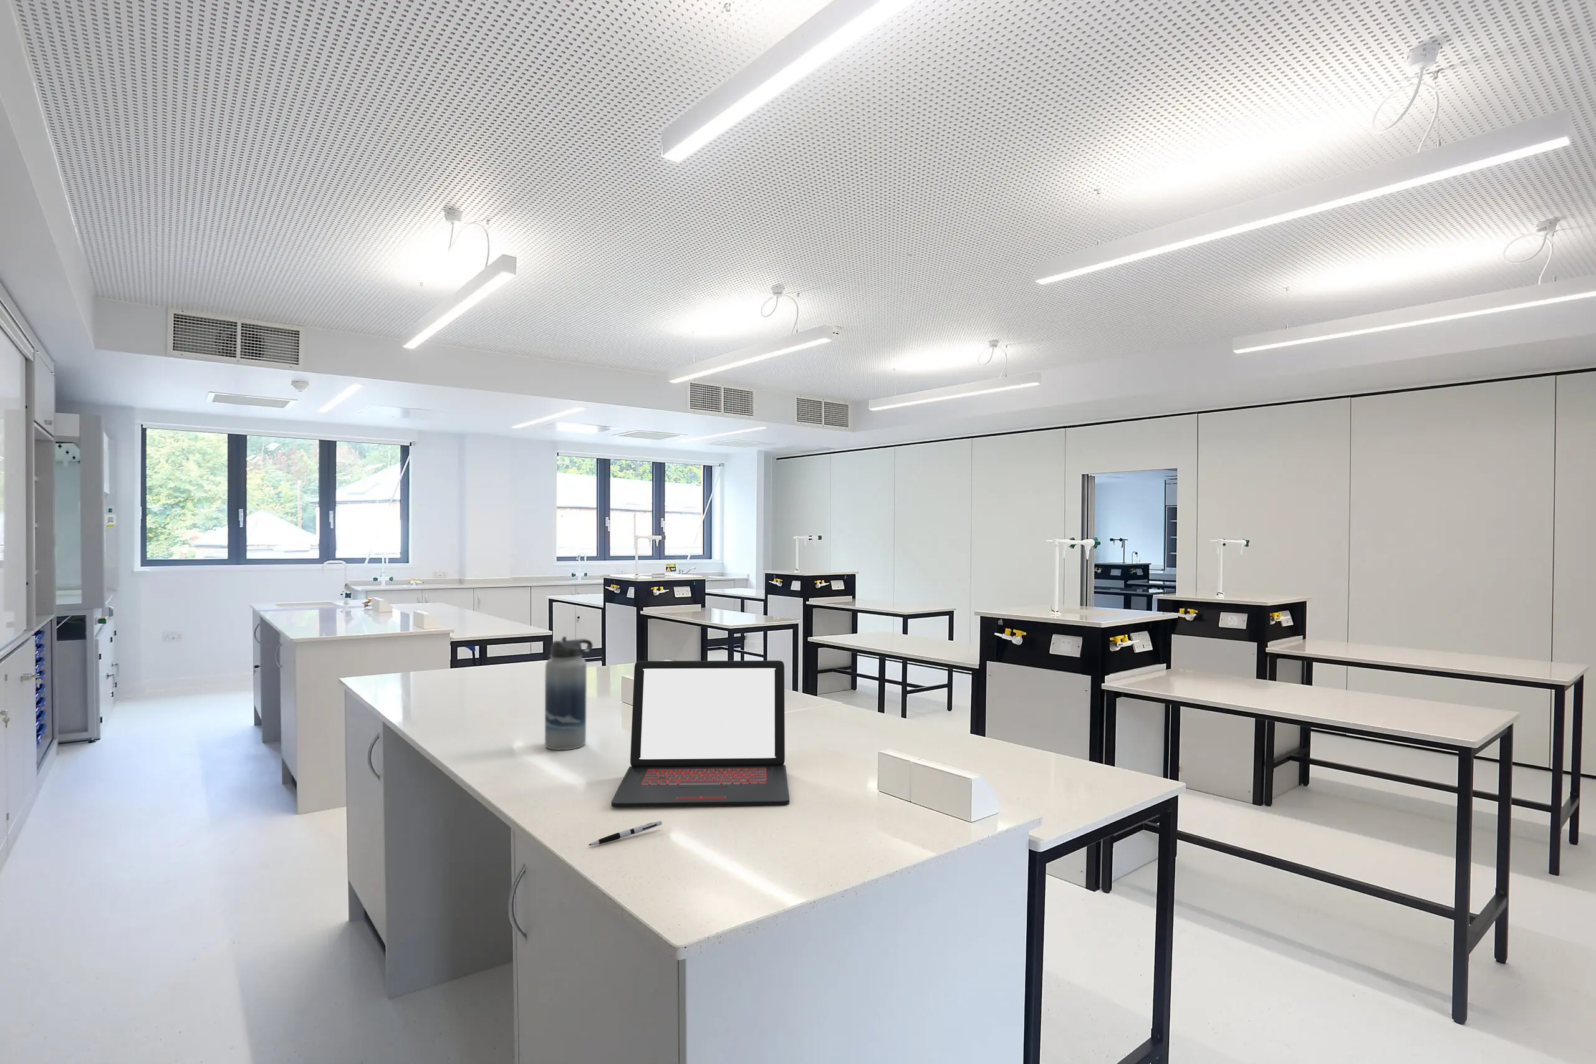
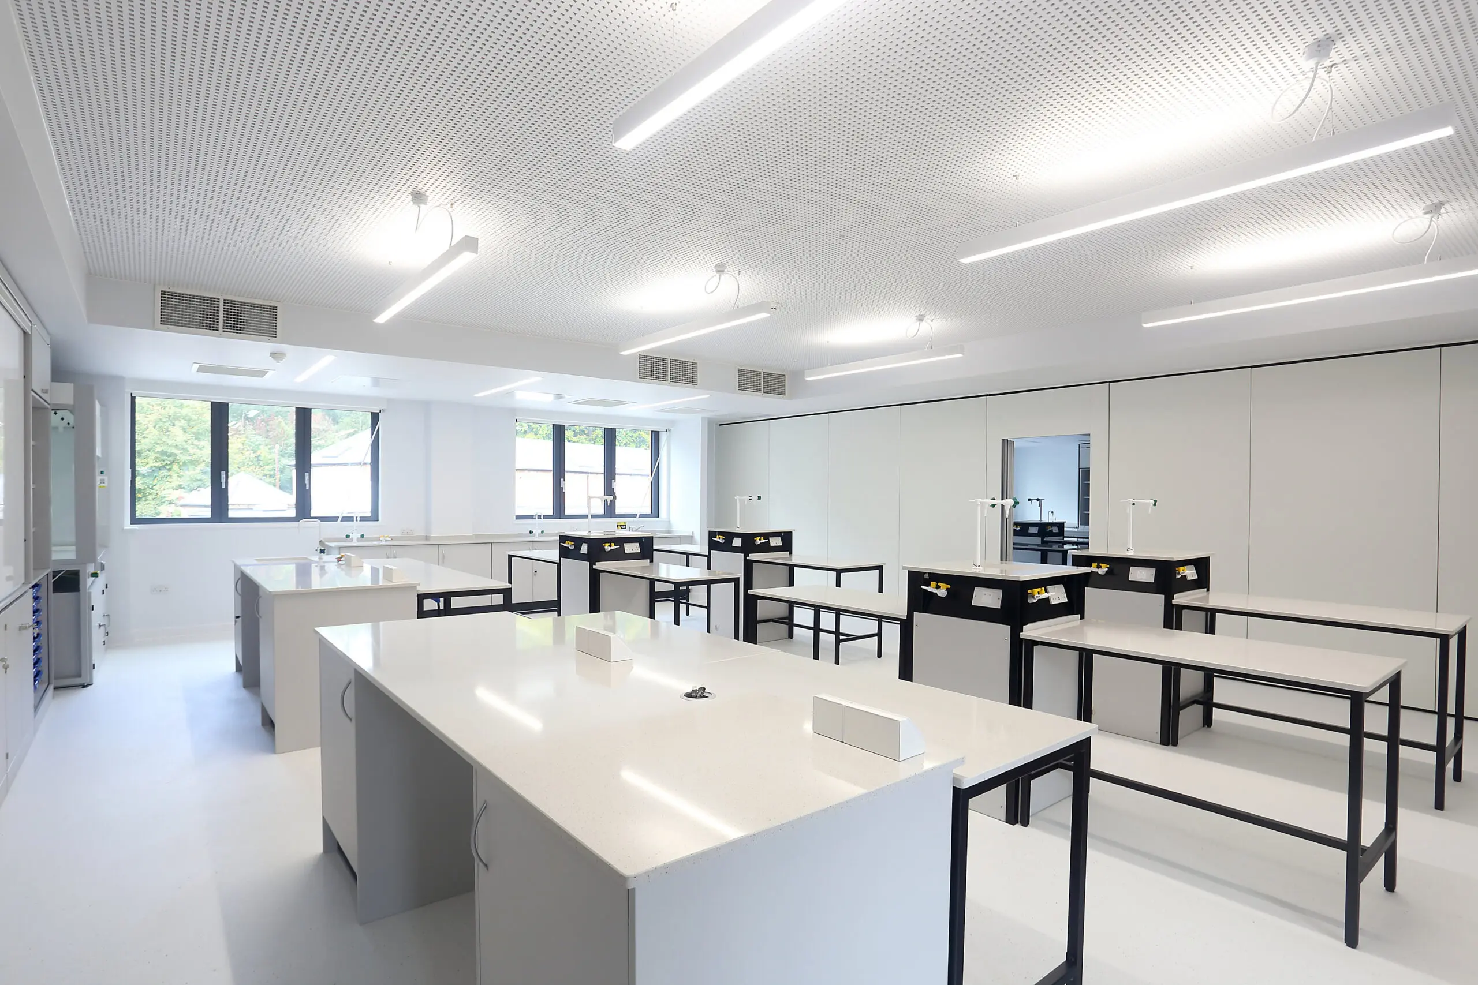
- water bottle [544,635,594,750]
- laptop [610,660,790,808]
- pen [588,821,663,847]
